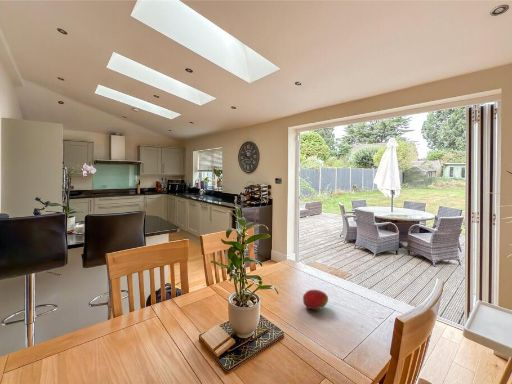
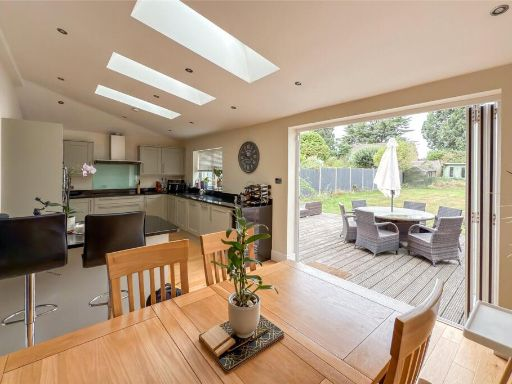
- fruit [302,289,329,310]
